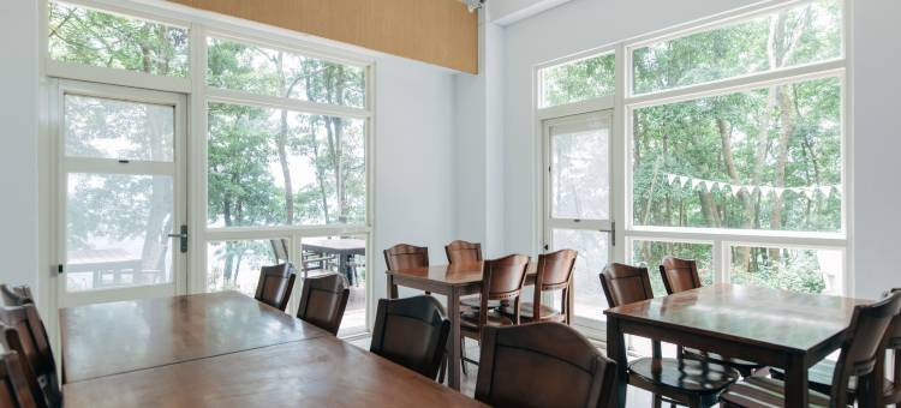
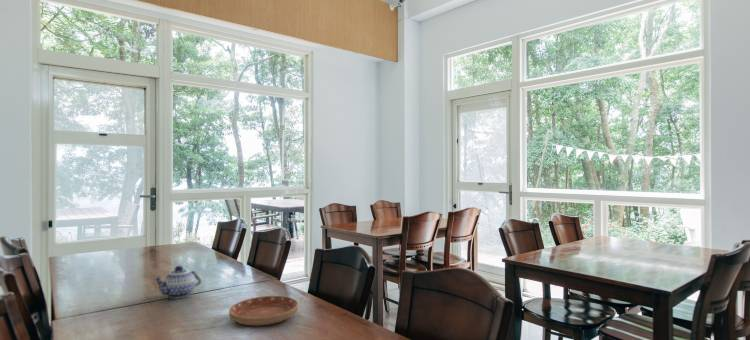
+ teapot [153,265,202,299]
+ saucer [228,295,299,327]
